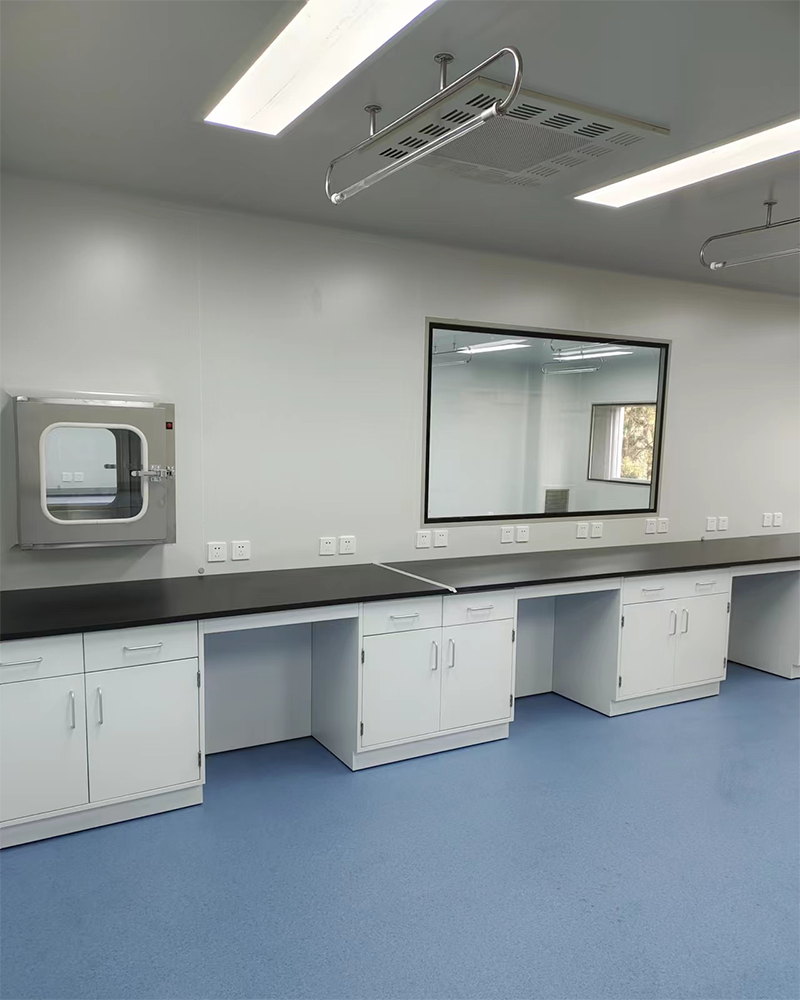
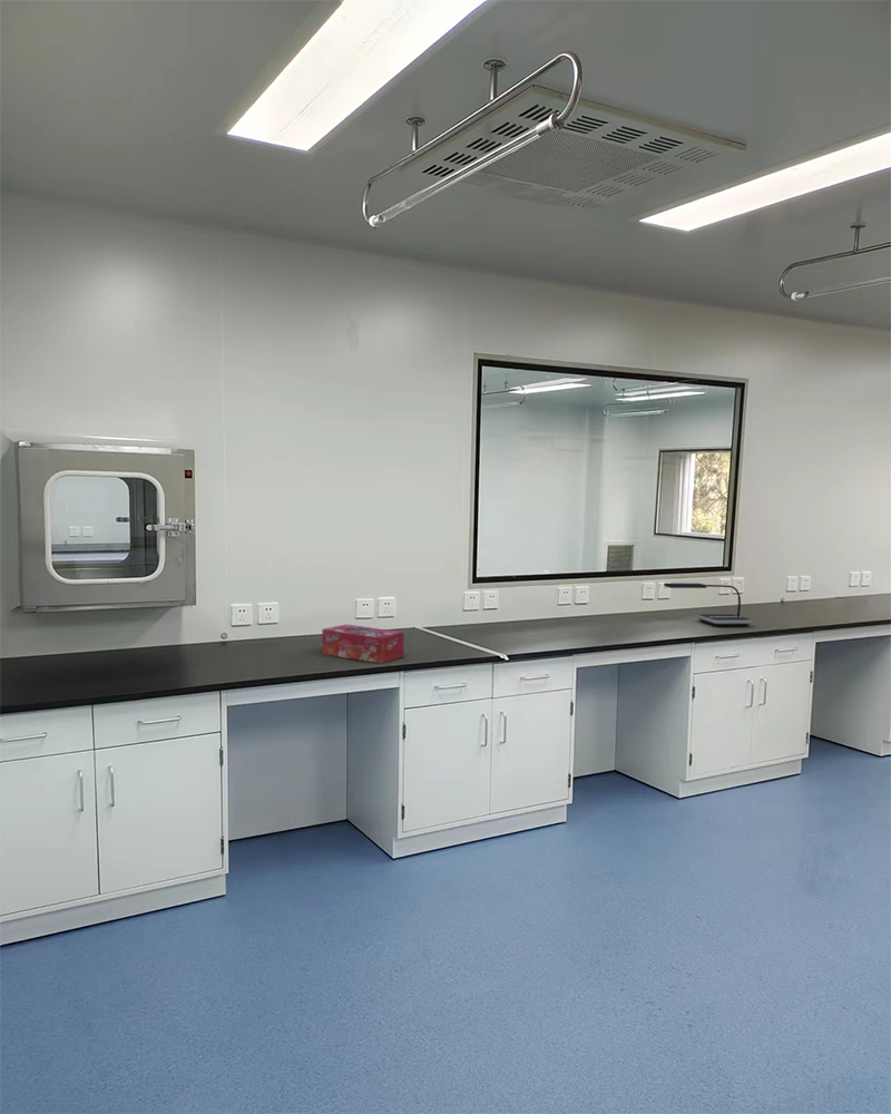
+ desk lamp [663,582,753,627]
+ tissue box [321,623,405,664]
